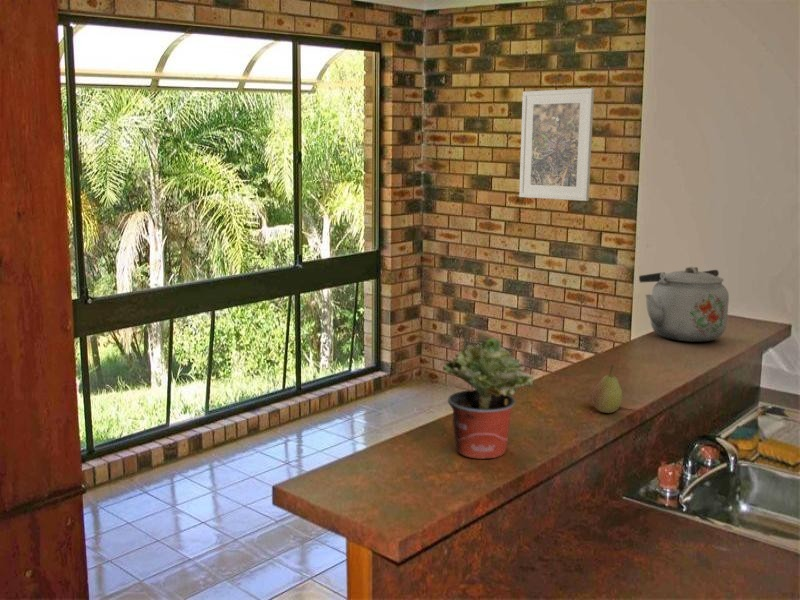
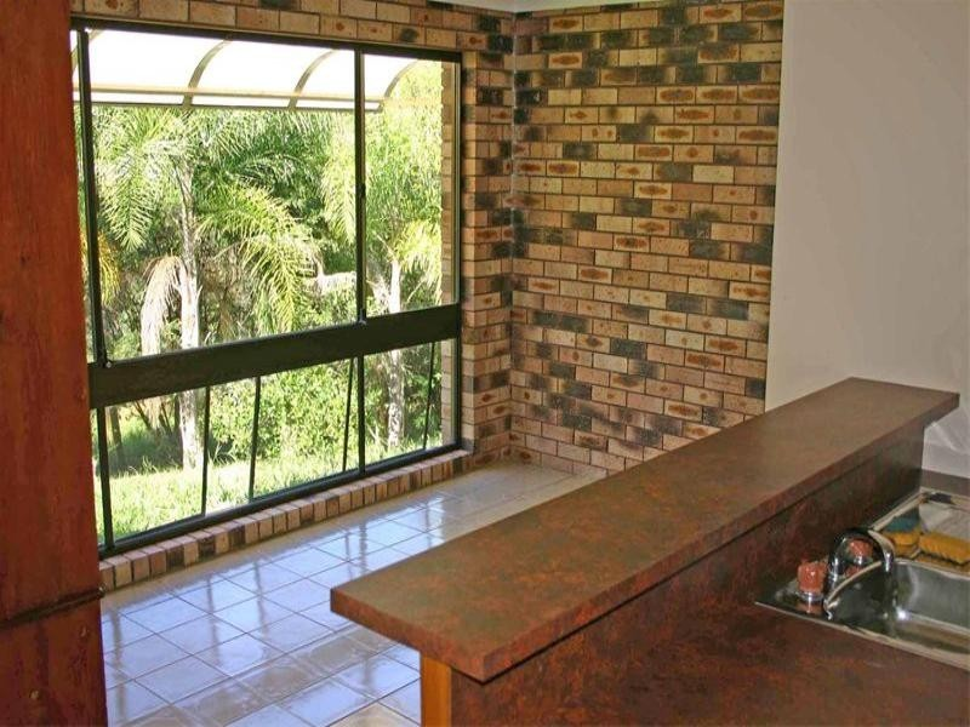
- potted plant [442,337,534,460]
- fruit [591,364,623,414]
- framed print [518,87,595,202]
- kettle [638,266,730,343]
